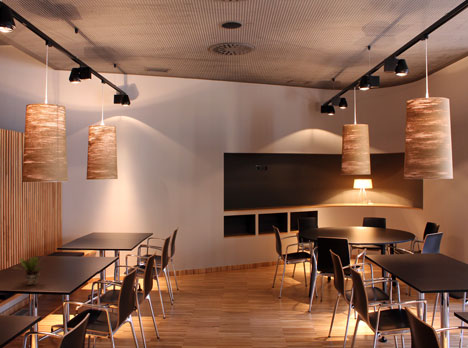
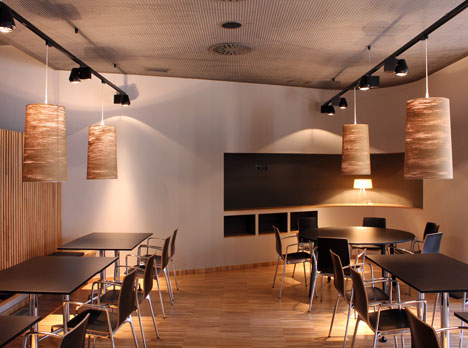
- potted plant [12,254,47,286]
